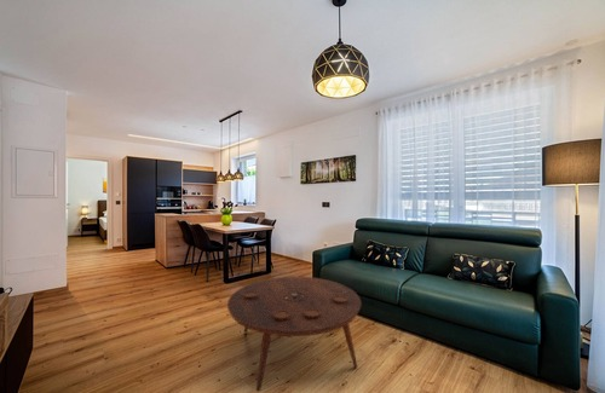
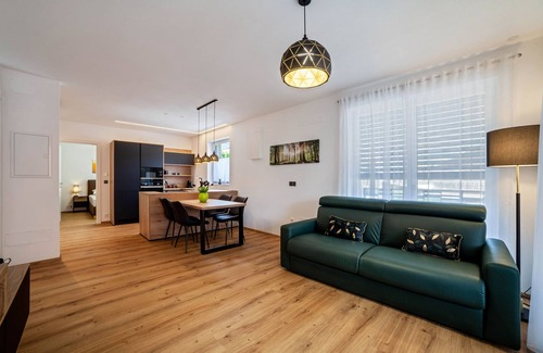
- coffee table [226,276,362,393]
